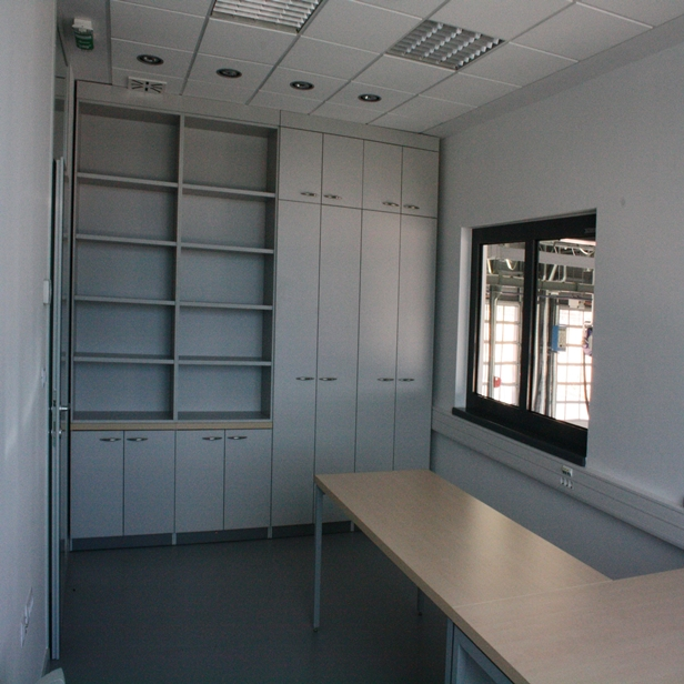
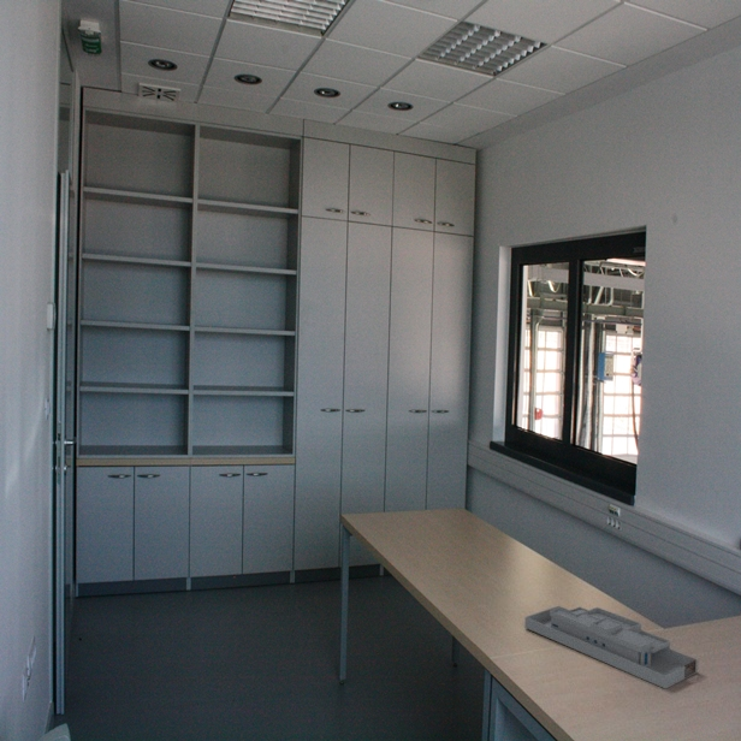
+ desk organizer [523,605,700,690]
